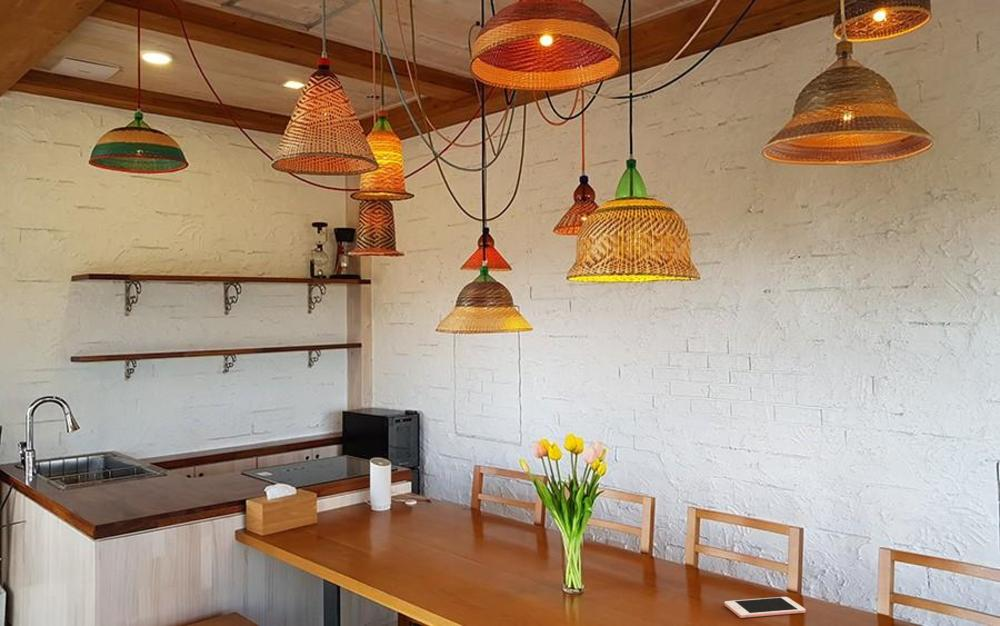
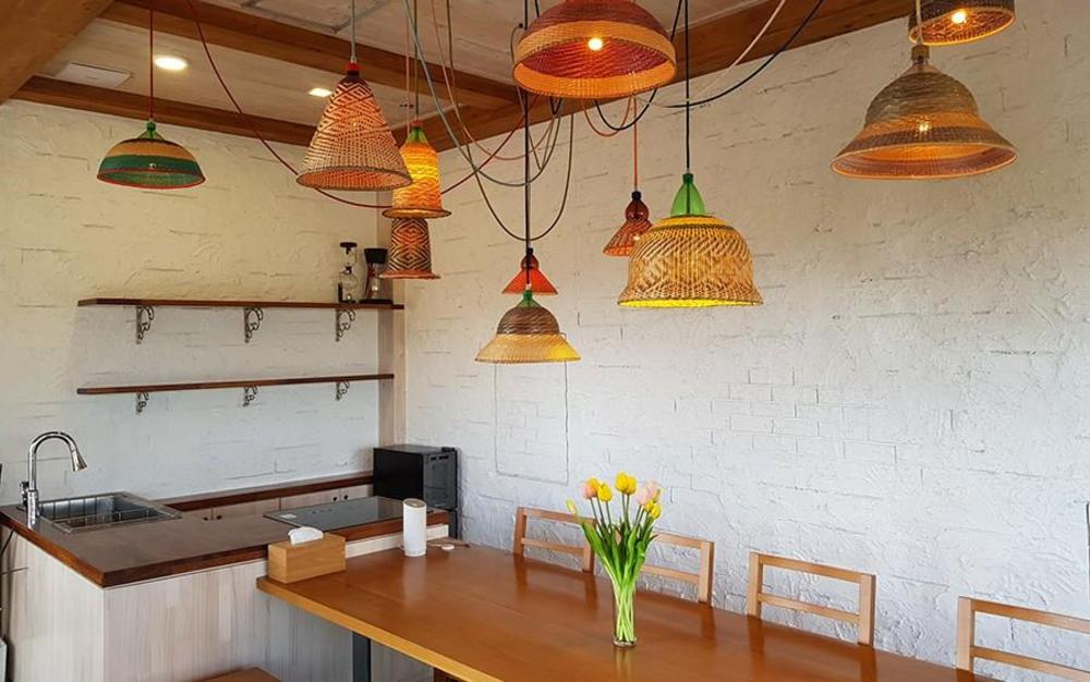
- cell phone [724,596,806,619]
